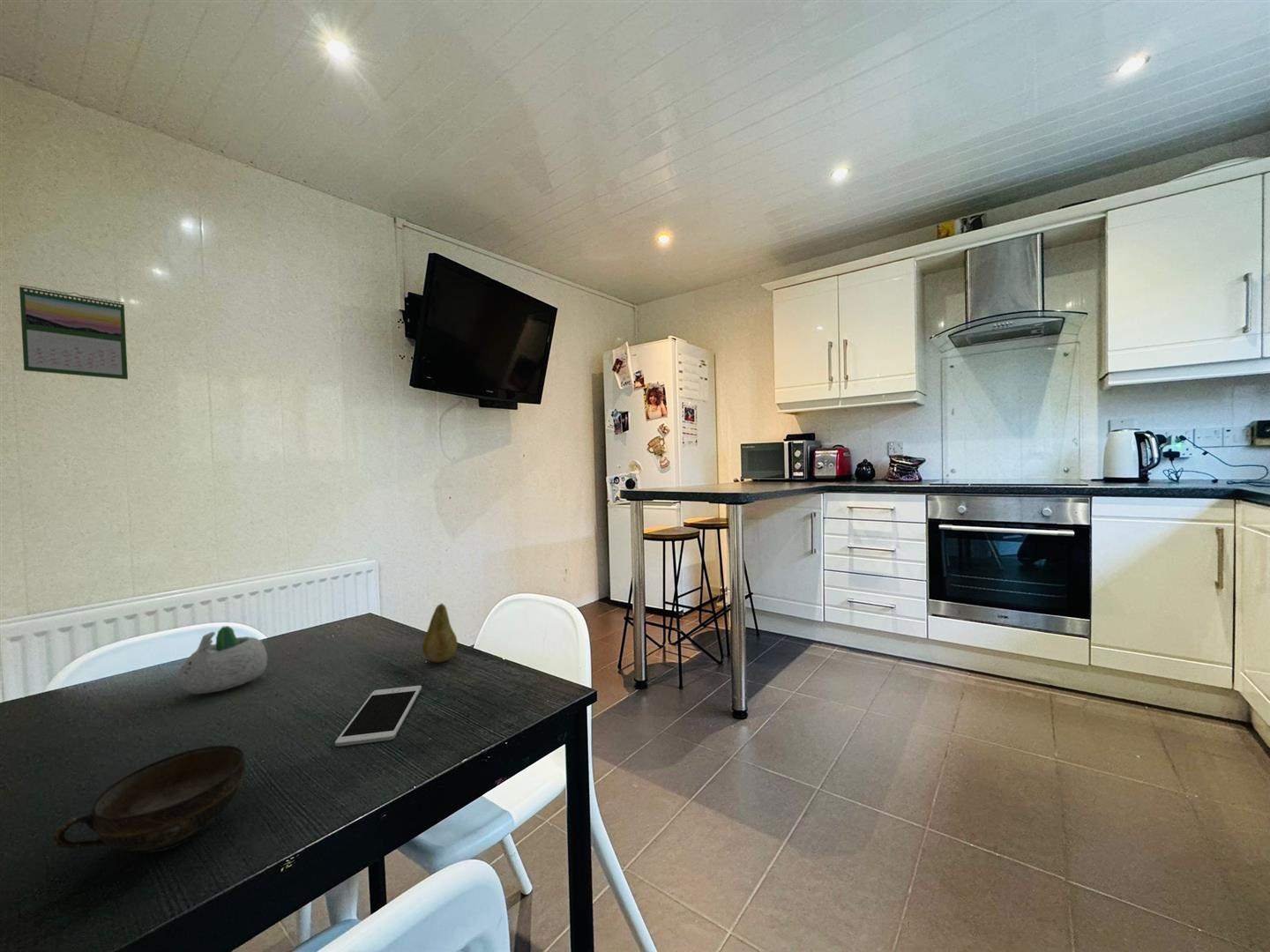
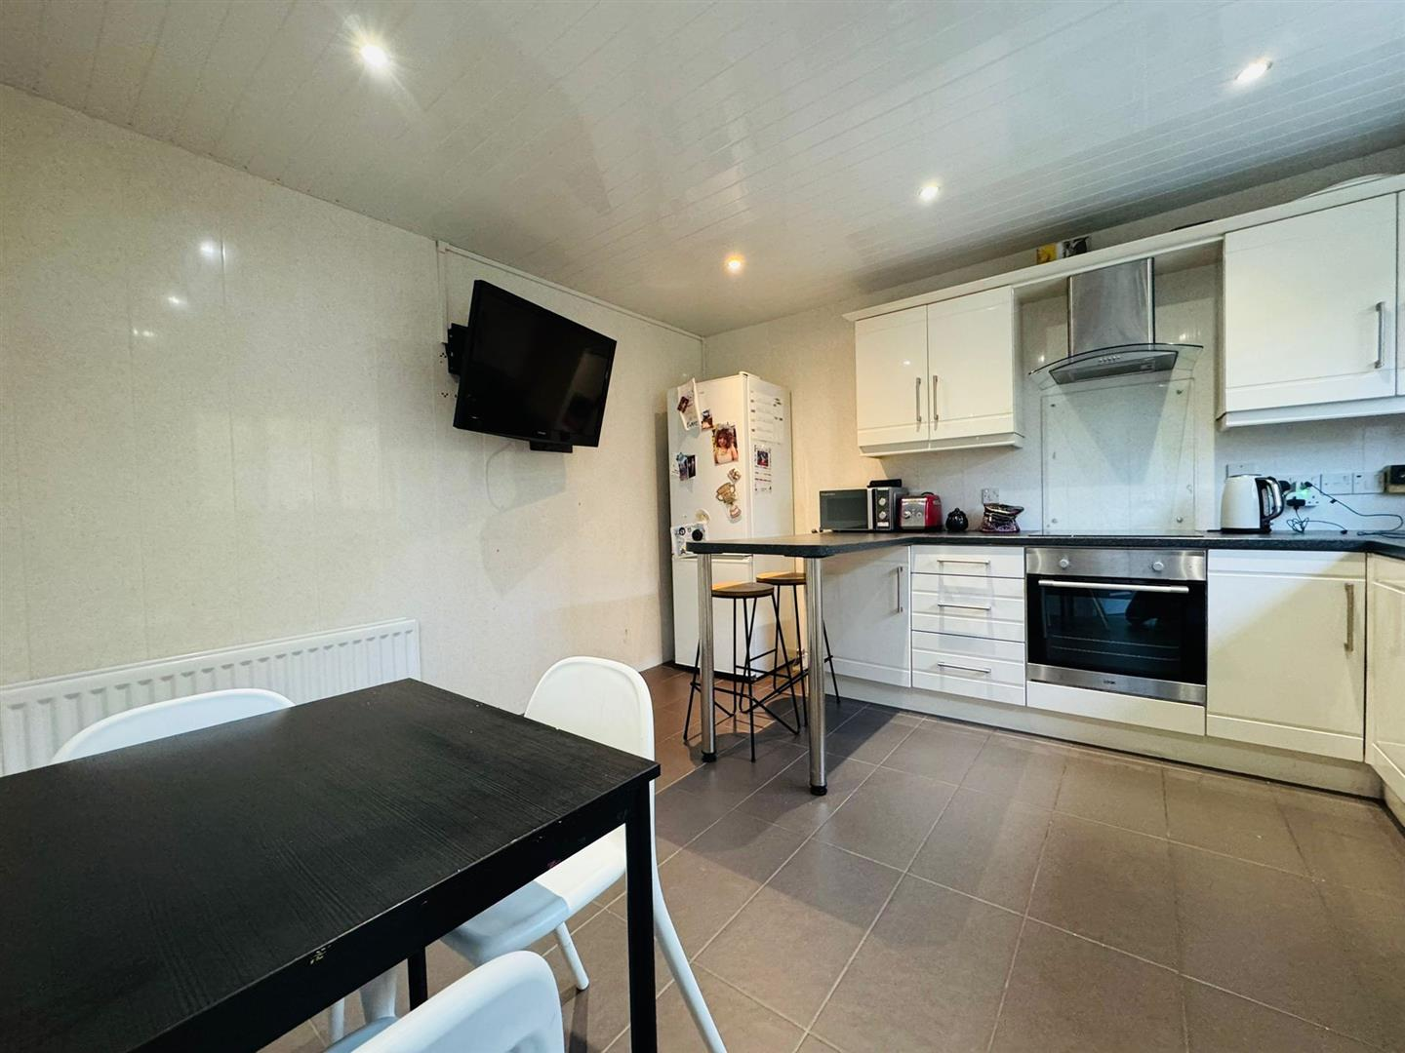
- succulent planter [178,625,268,695]
- fruit [422,602,459,664]
- calendar [19,284,129,381]
- cell phone [334,685,422,747]
- cup [52,745,246,852]
